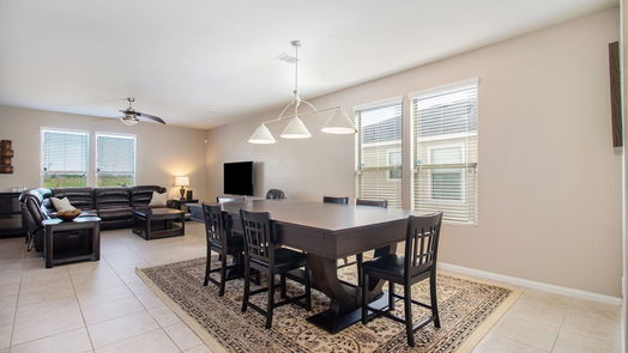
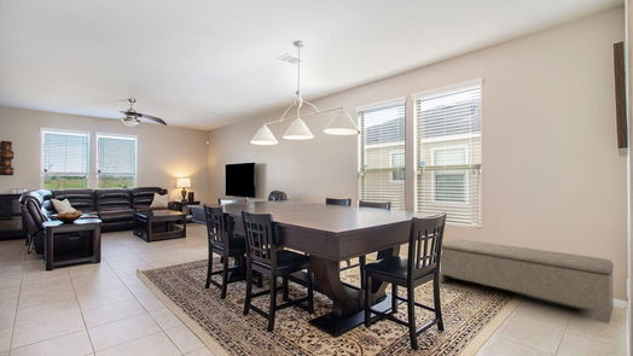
+ bench [439,238,615,325]
